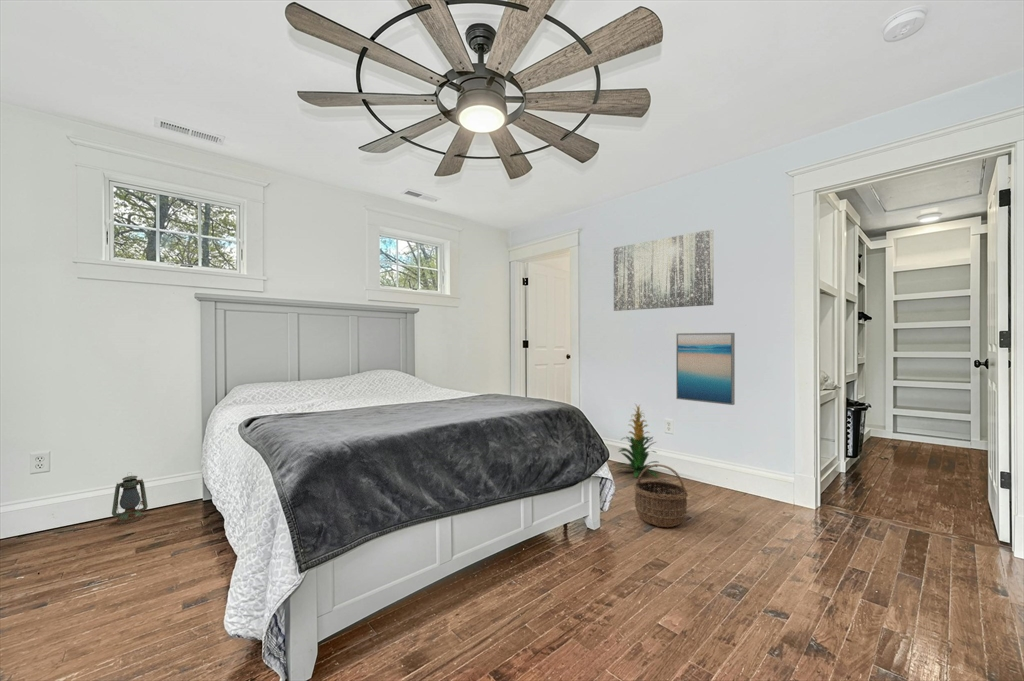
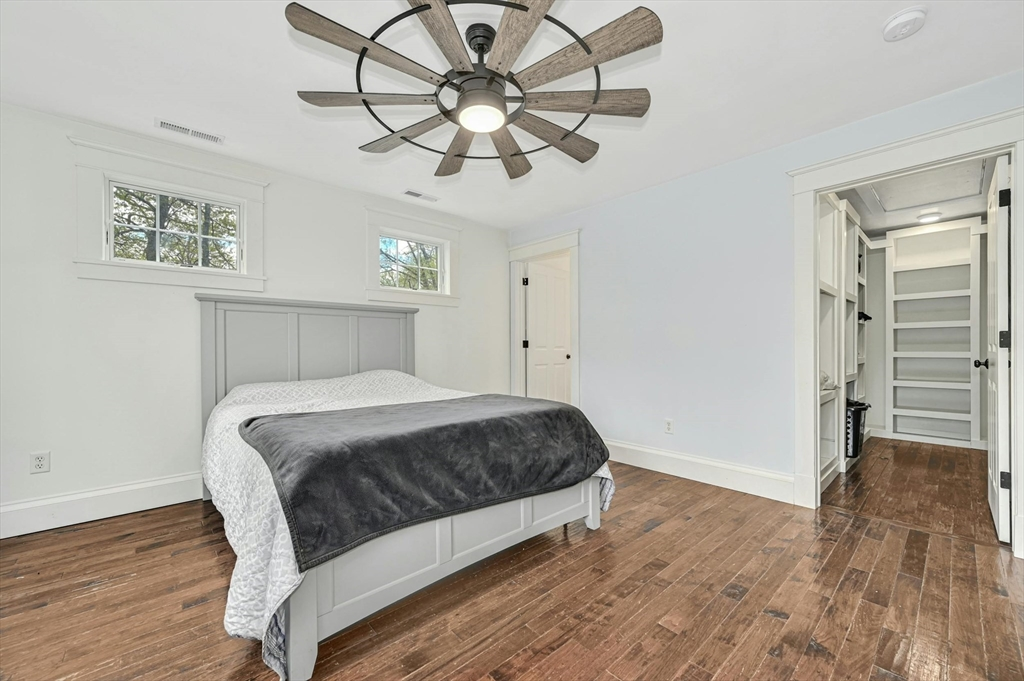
- wall art [613,229,714,312]
- indoor plant [613,403,659,478]
- wall art [675,332,736,406]
- wicker basket [633,463,689,528]
- lantern [111,471,149,525]
